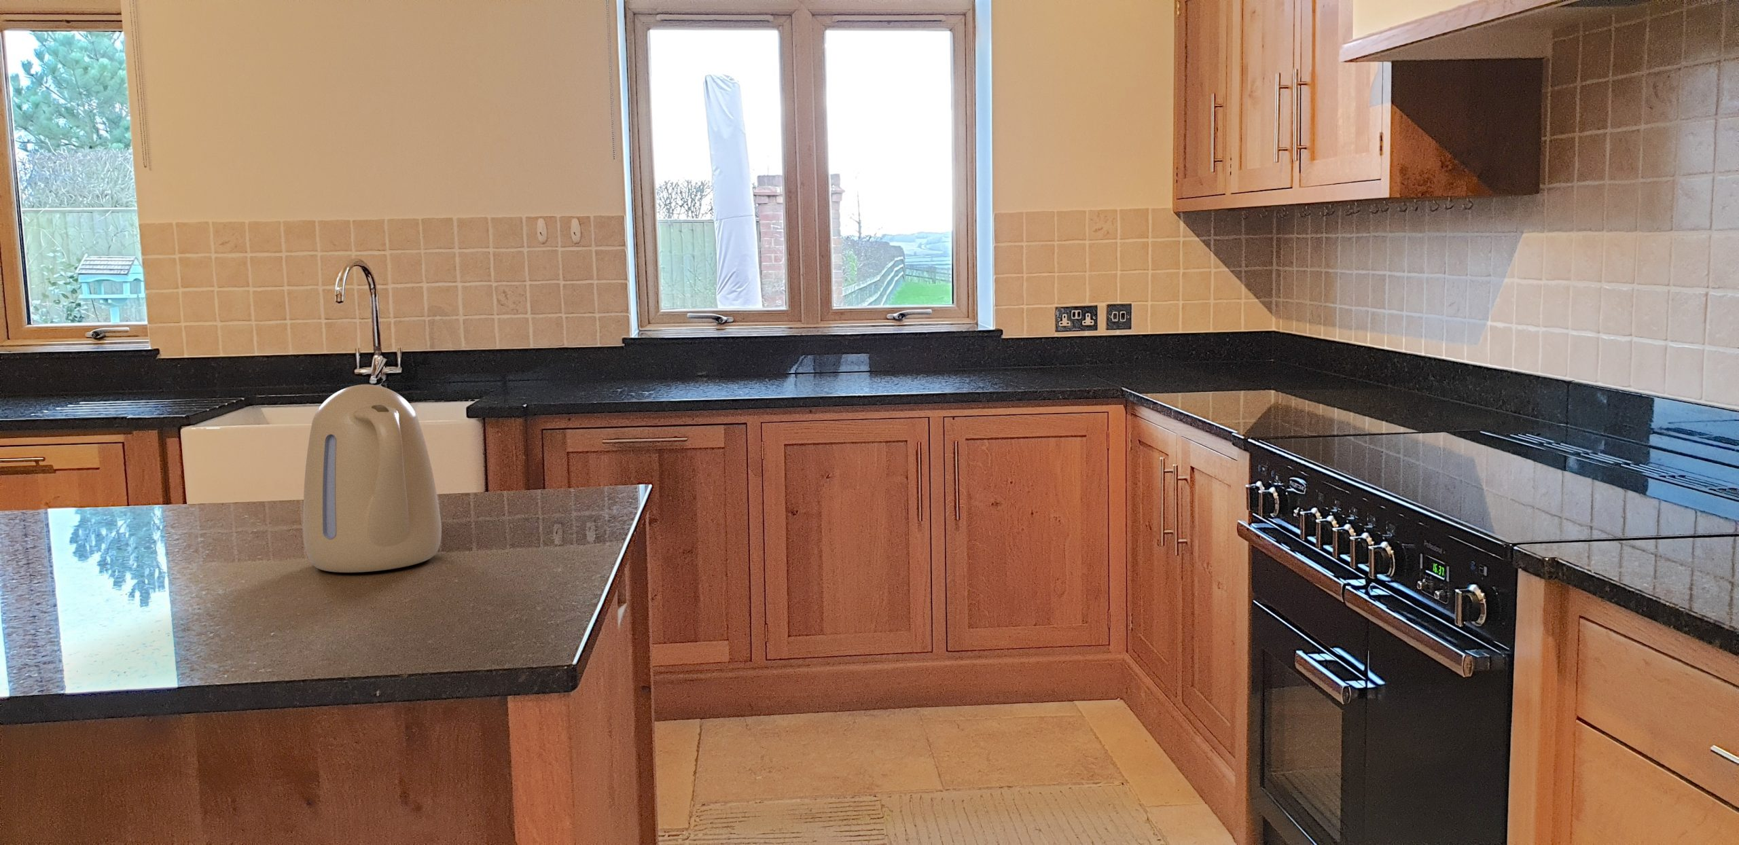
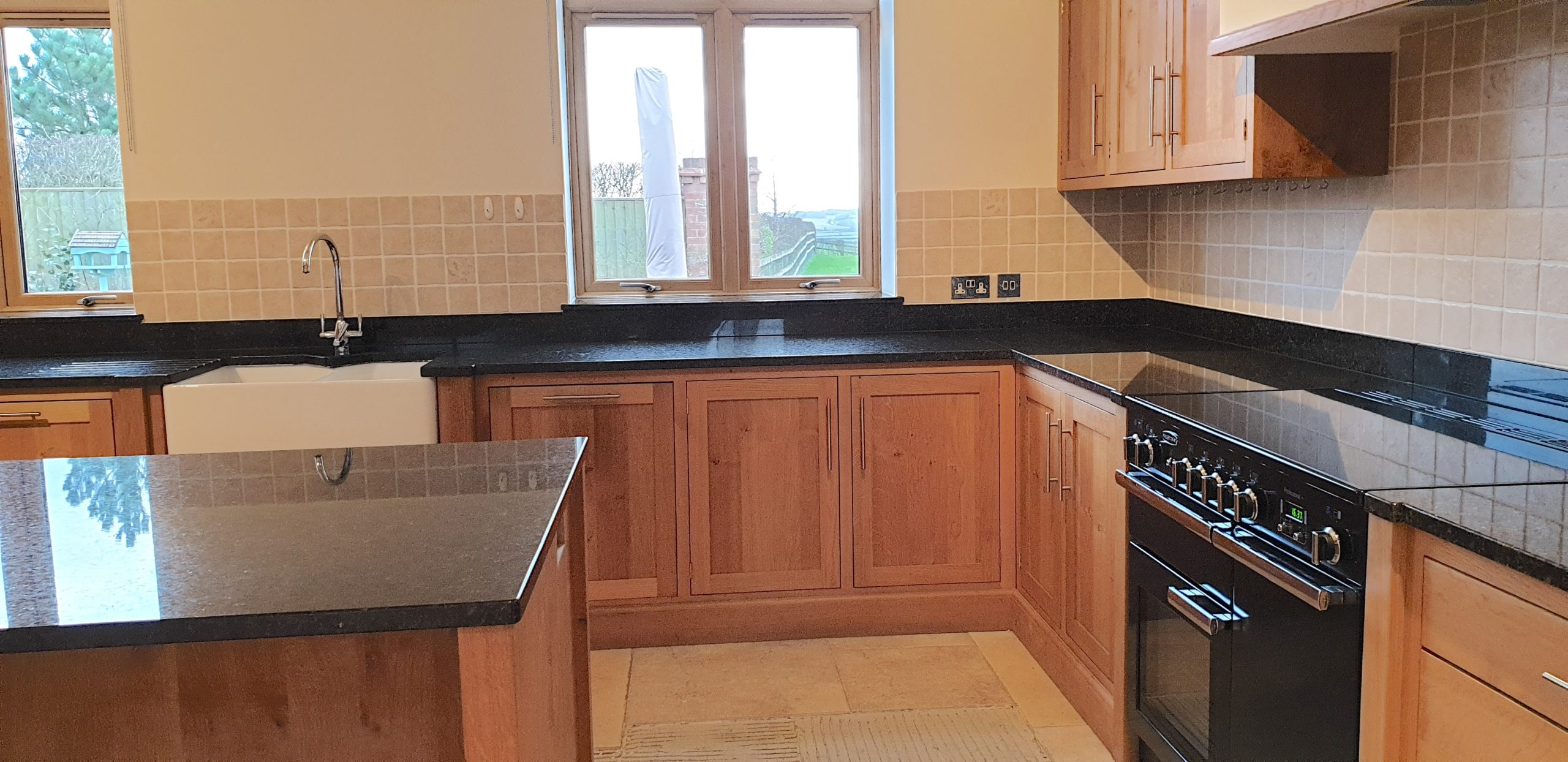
- kettle [303,384,443,573]
